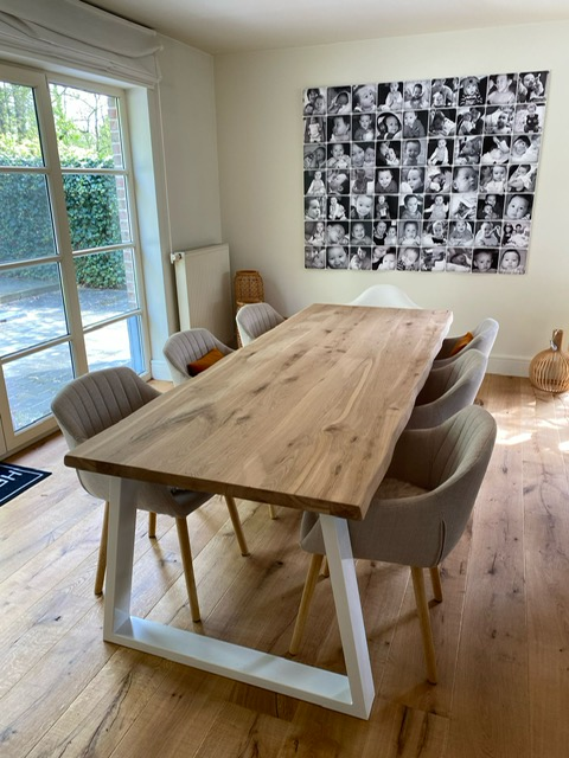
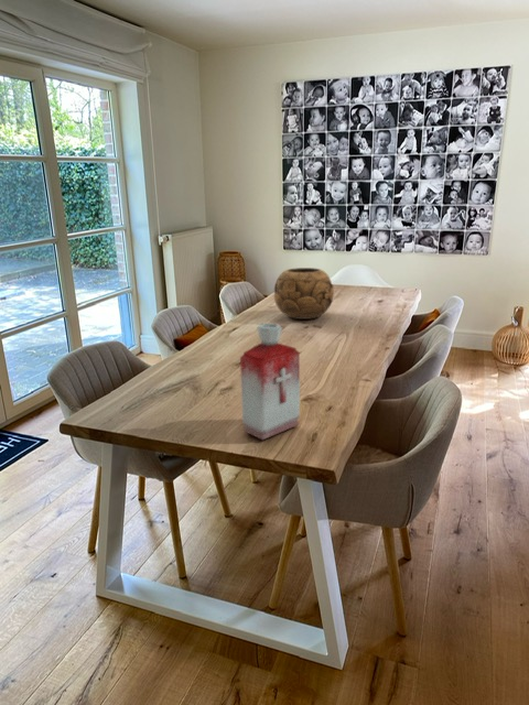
+ bottle [239,323,301,442]
+ decorative bowl [273,267,335,321]
